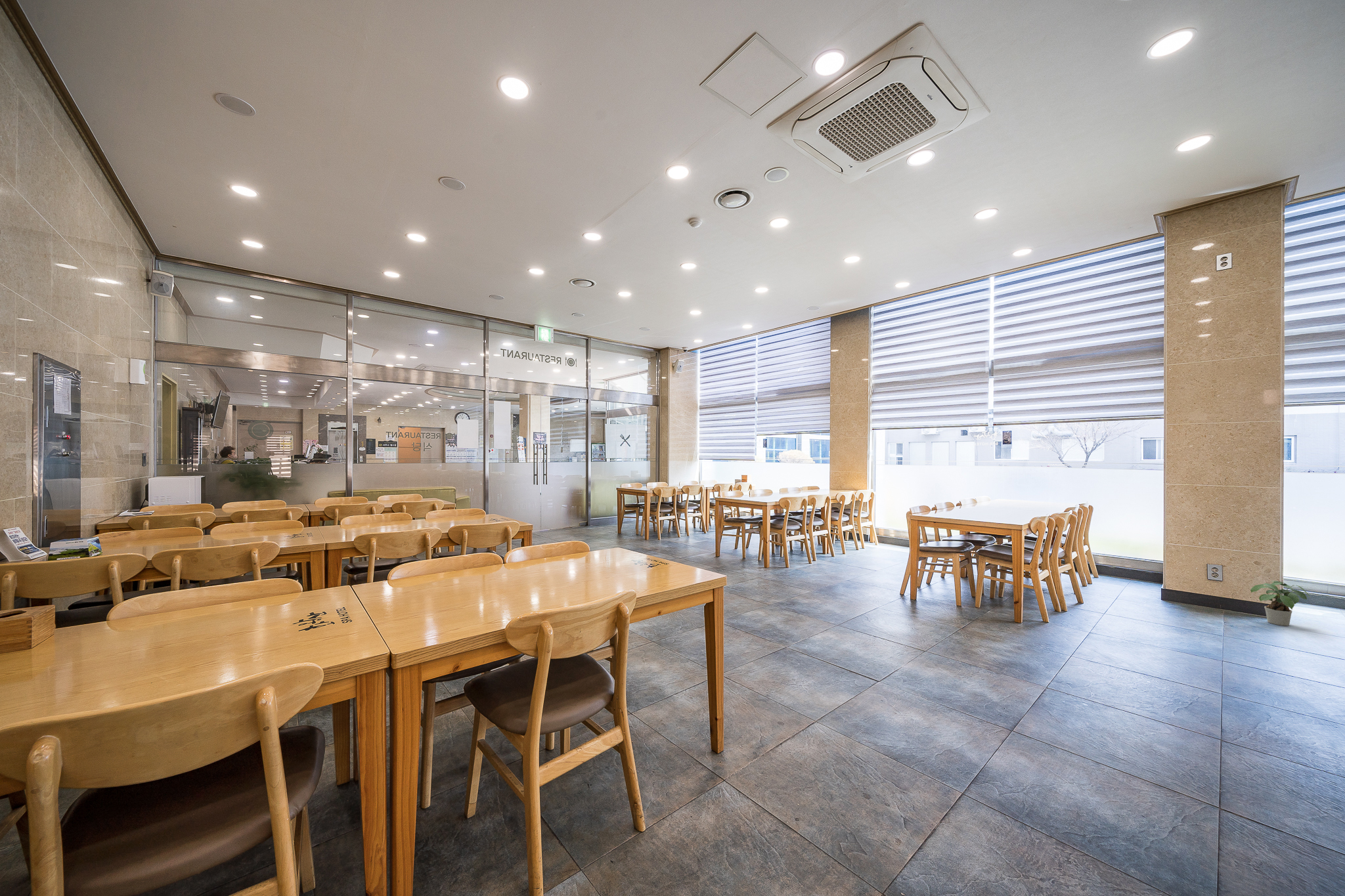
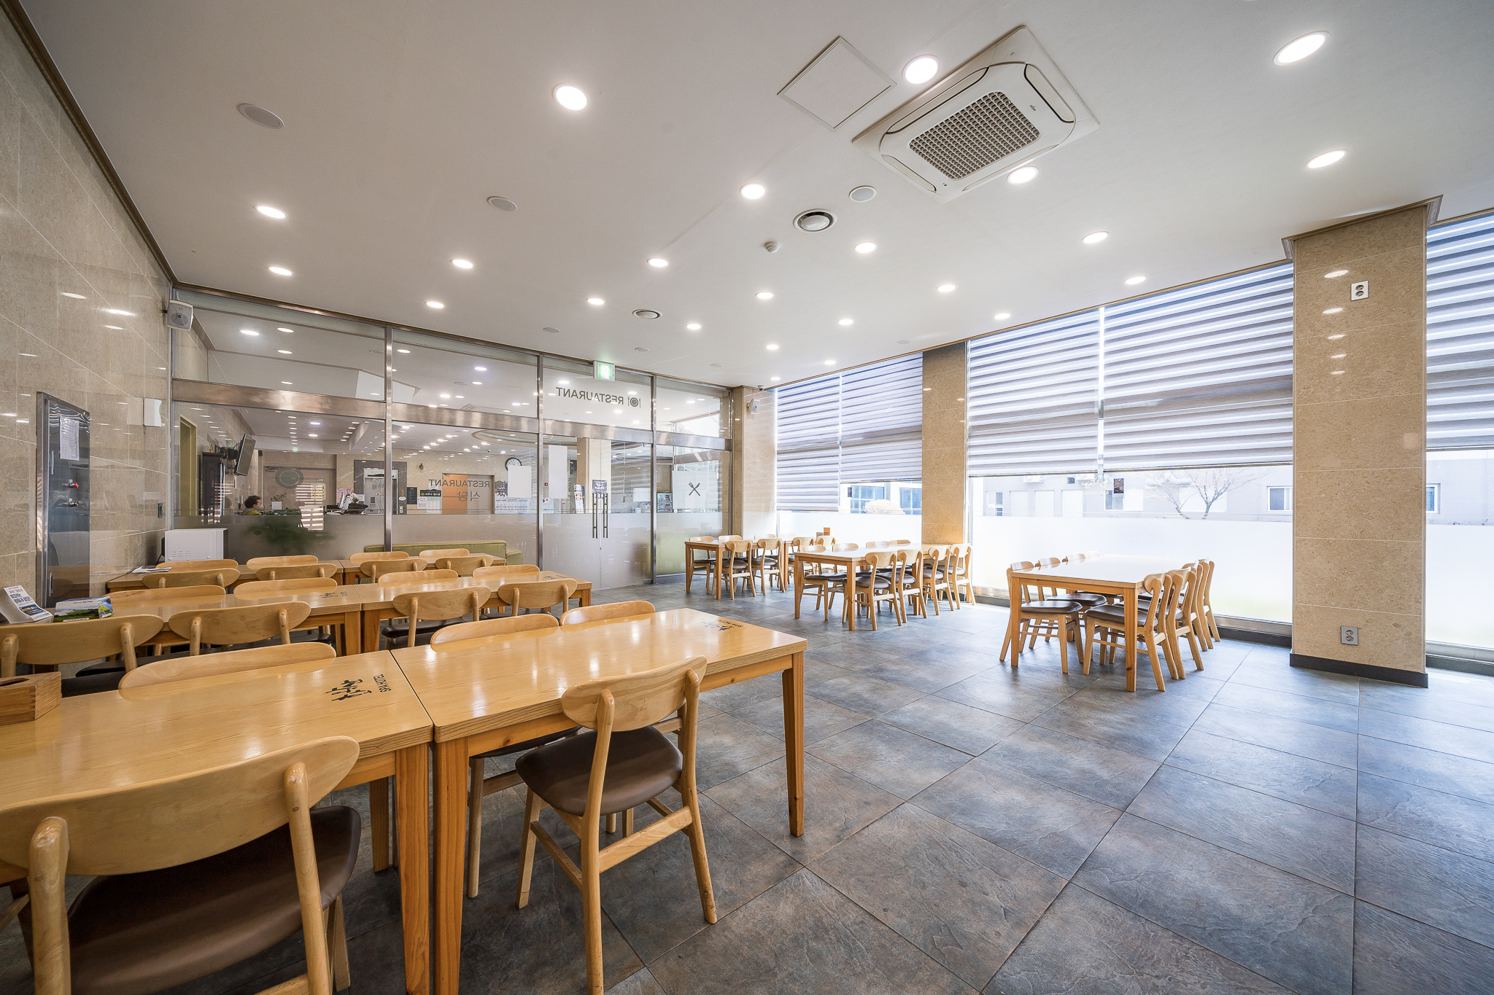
- potted plant [1250,580,1310,626]
